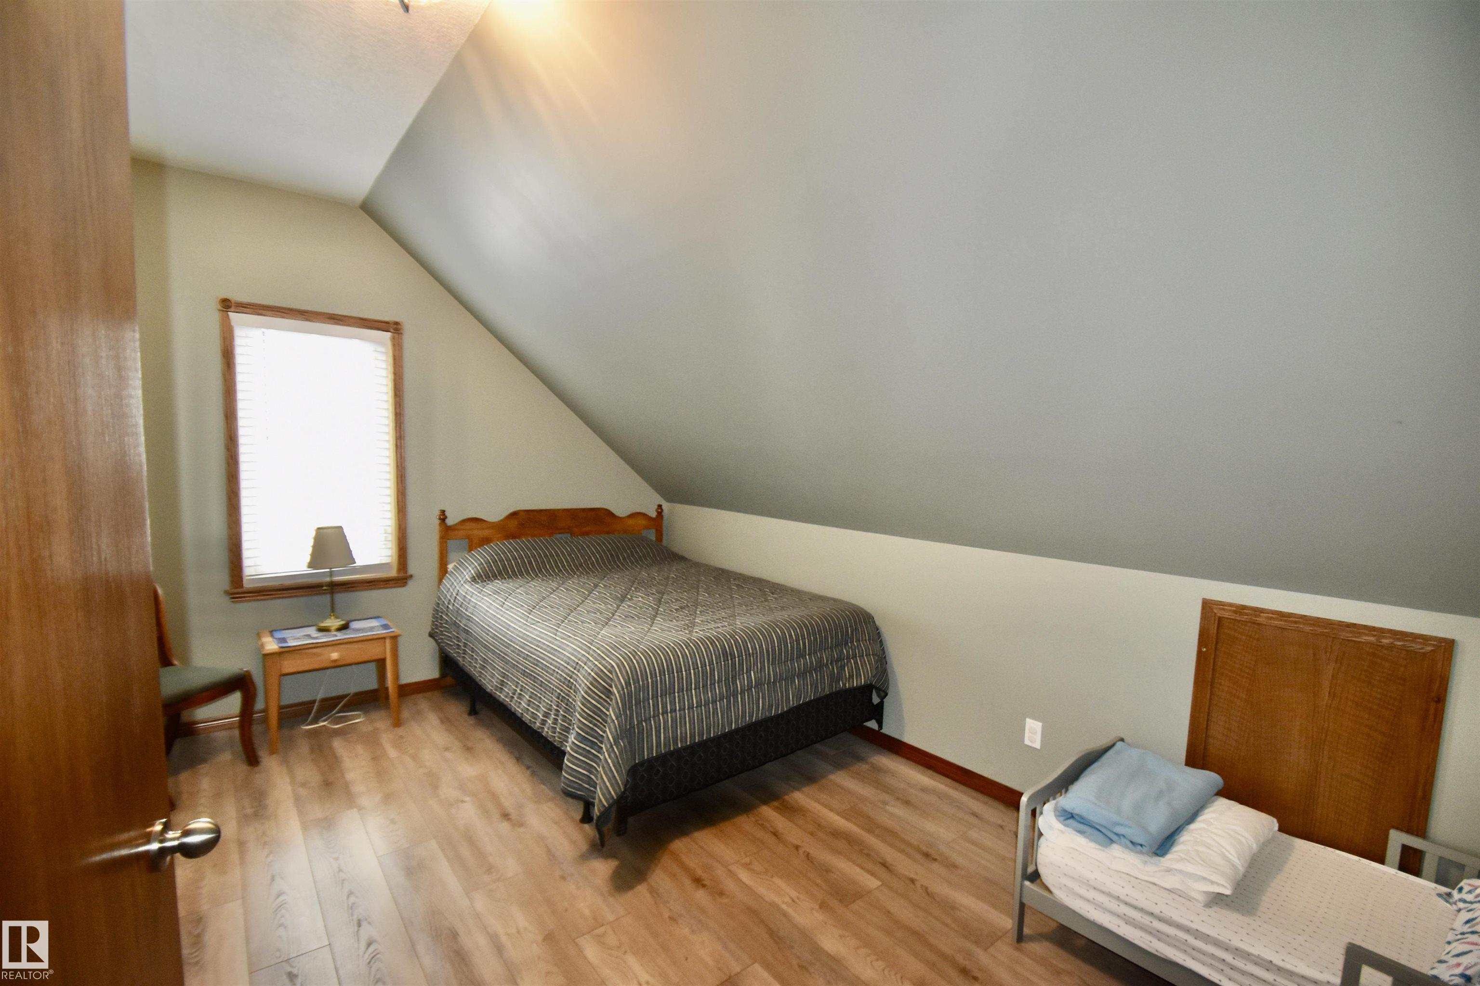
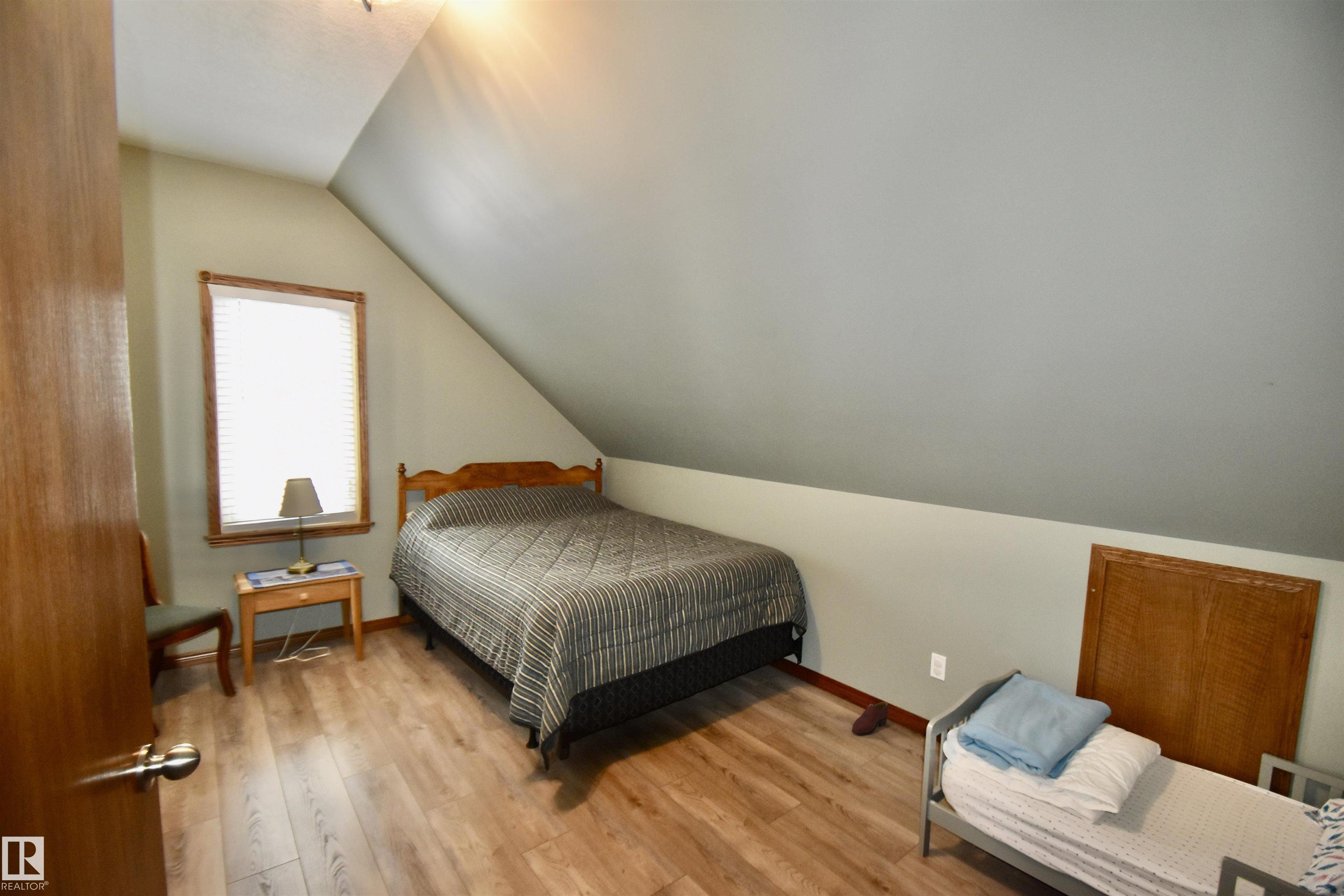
+ shoe [851,701,889,735]
